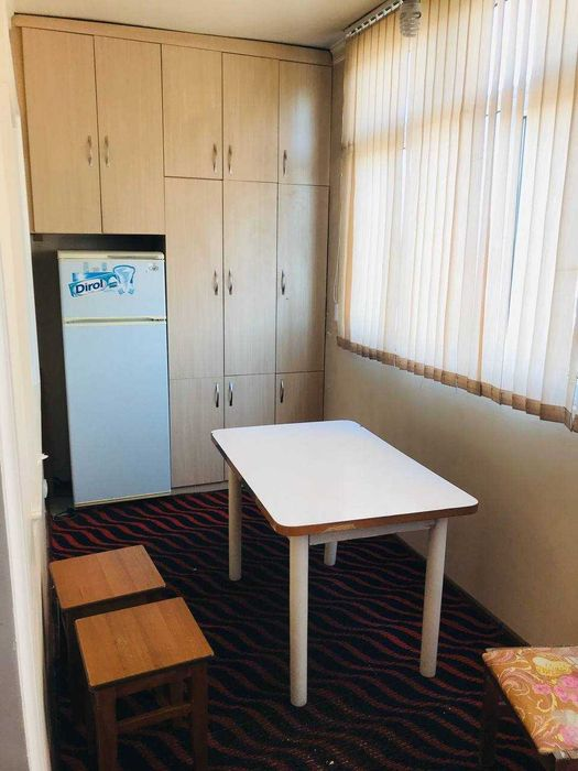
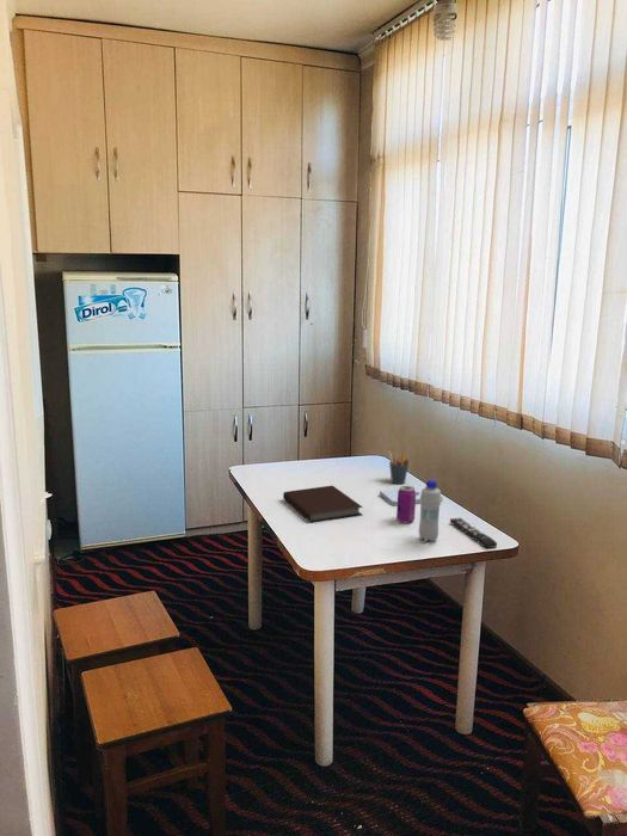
+ notepad [379,485,444,506]
+ pen holder [388,450,411,485]
+ remote control [449,517,498,549]
+ notebook [282,485,364,524]
+ bottle [418,479,442,542]
+ beverage can [395,485,417,524]
